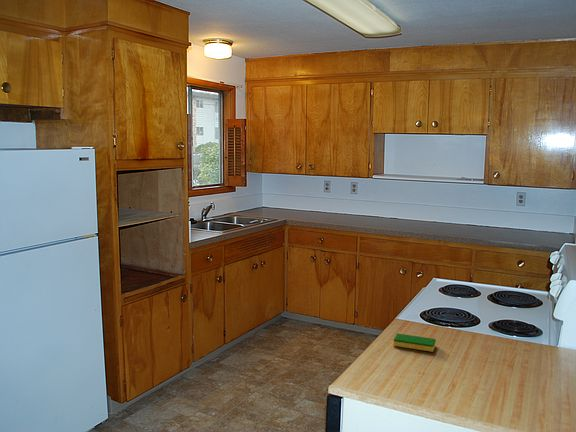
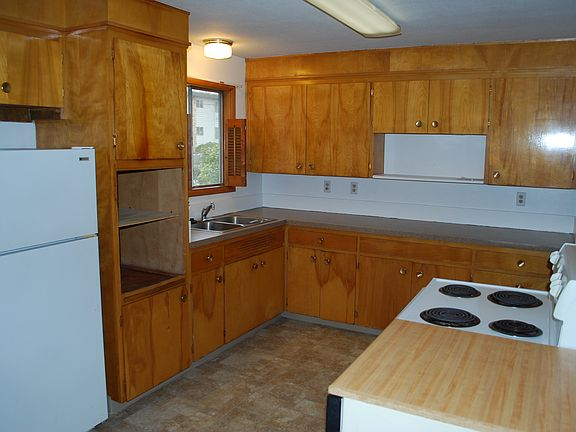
- dish sponge [392,333,437,353]
